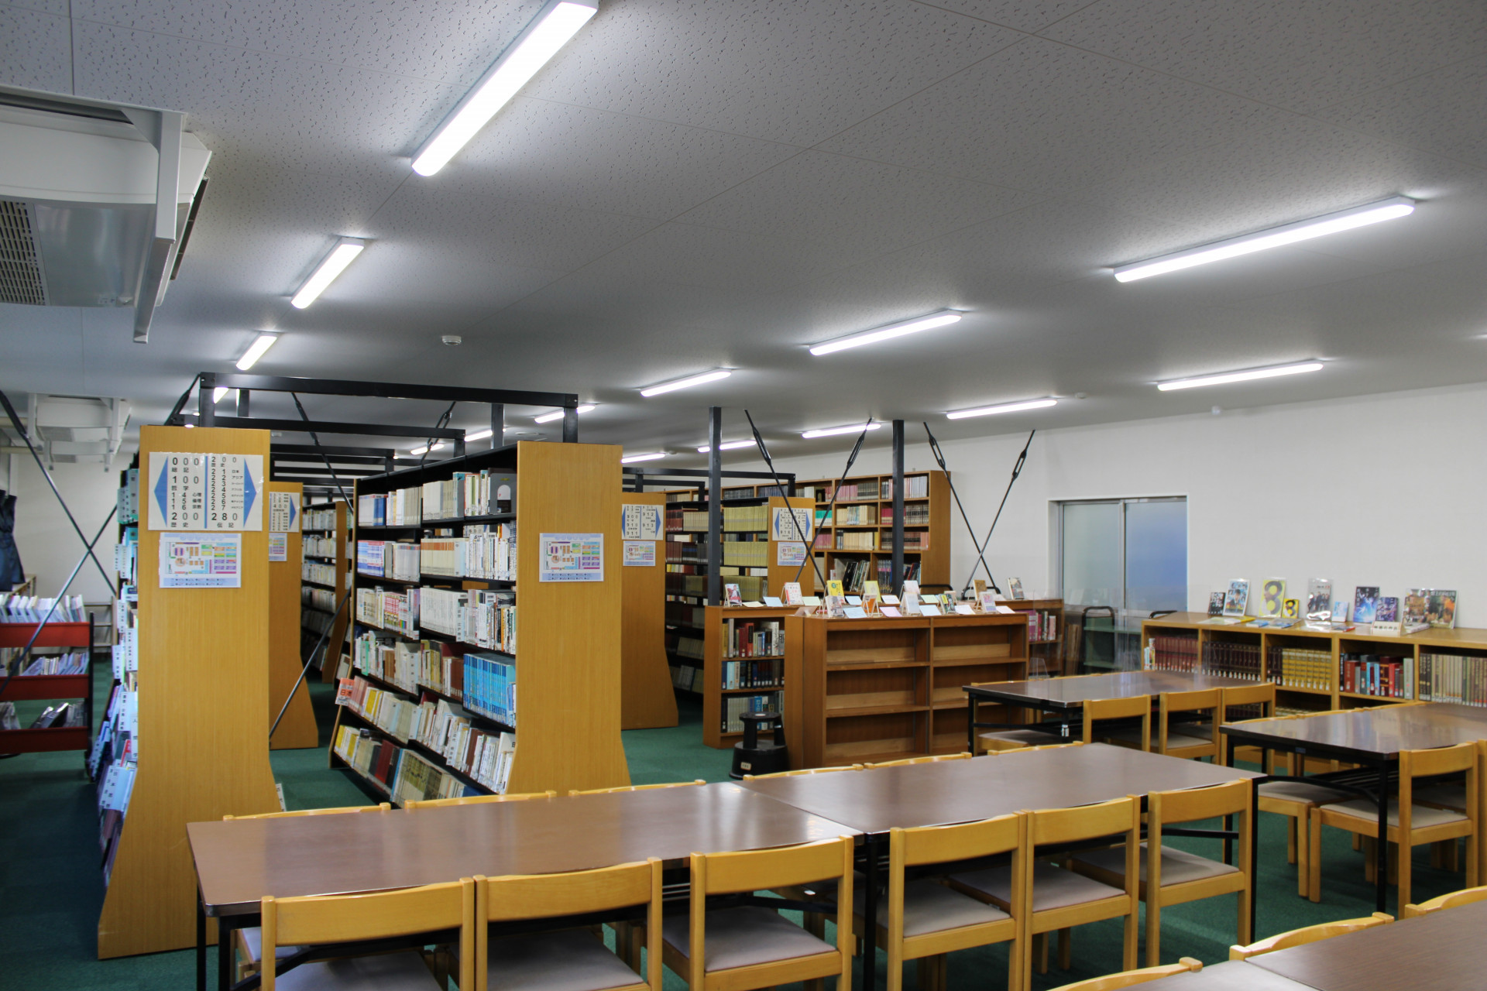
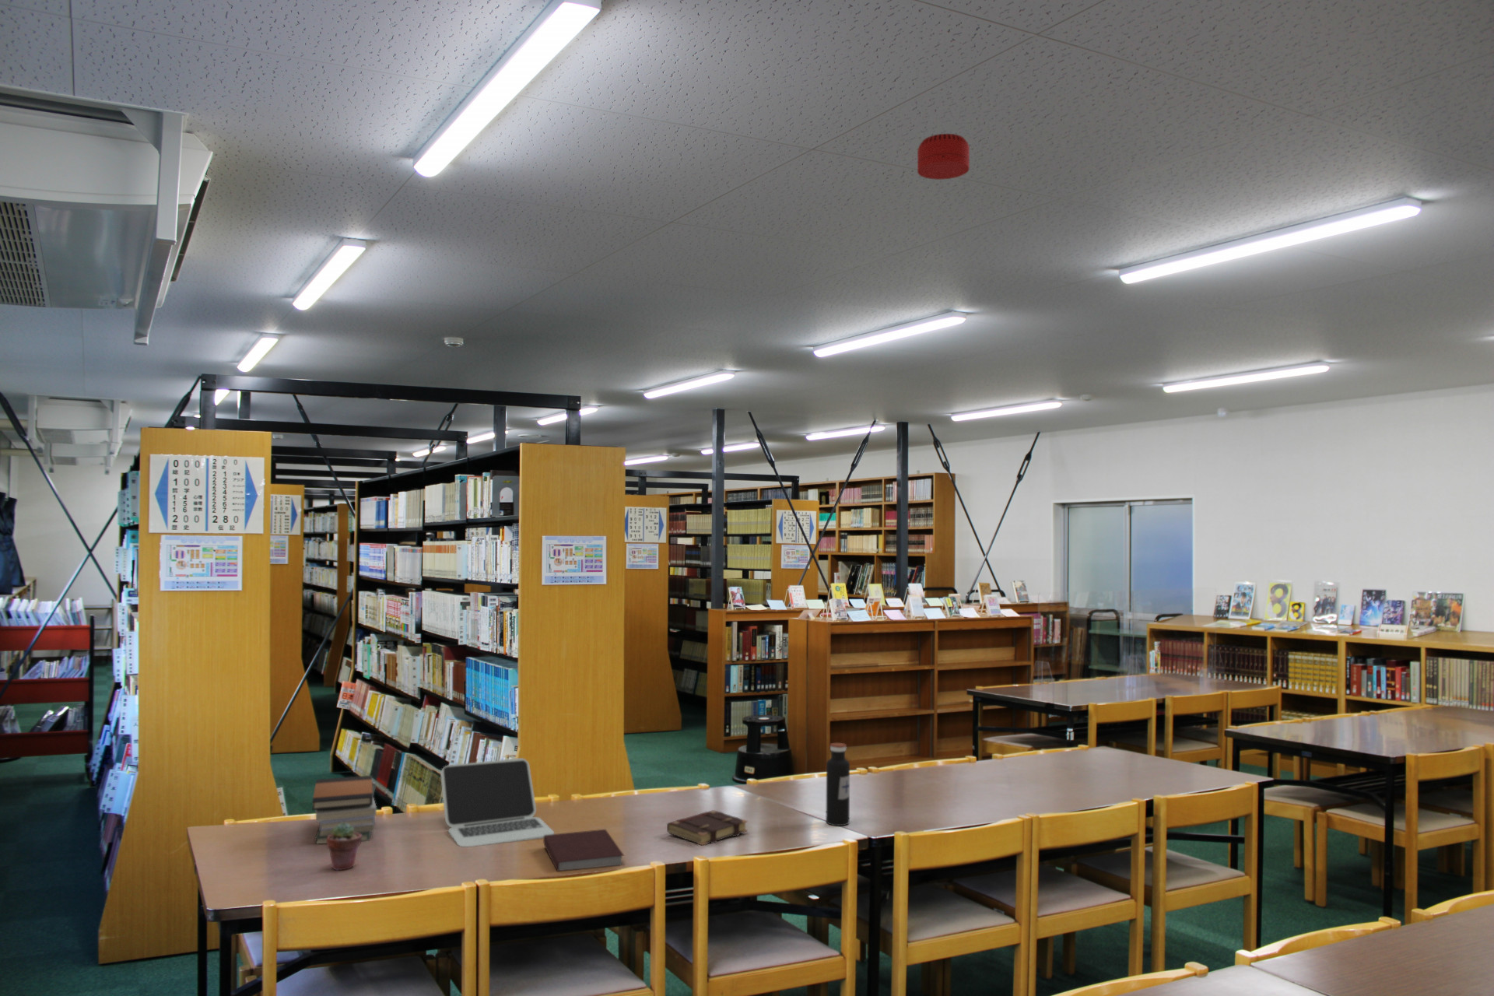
+ book stack [311,774,377,844]
+ water bottle [825,743,850,826]
+ book [666,809,748,847]
+ smoke detector [917,133,970,180]
+ potted succulent [326,824,361,872]
+ laptop [439,757,555,847]
+ notebook [542,828,625,873]
